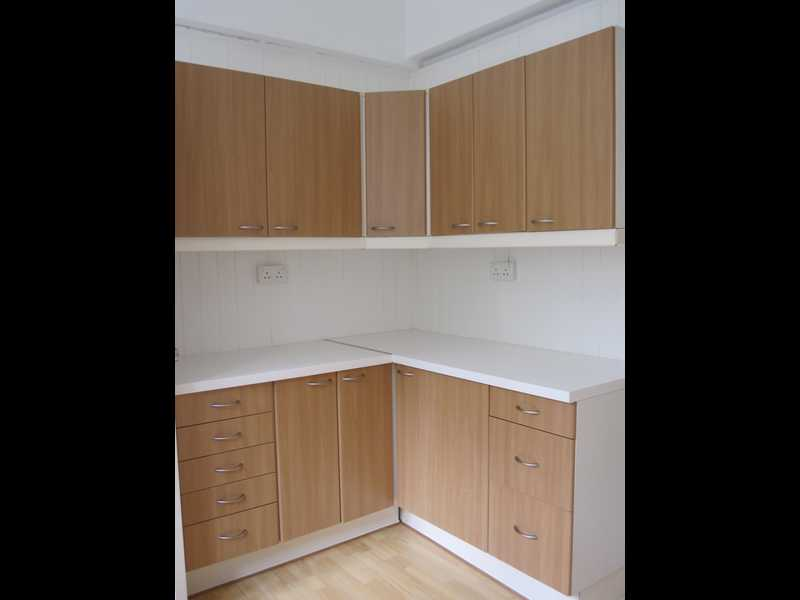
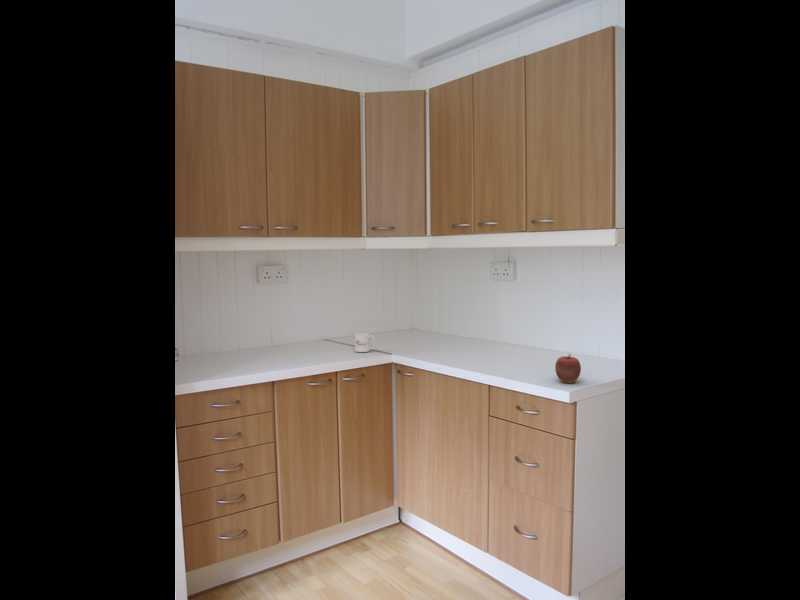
+ mug [354,332,377,353]
+ apple [554,353,582,384]
